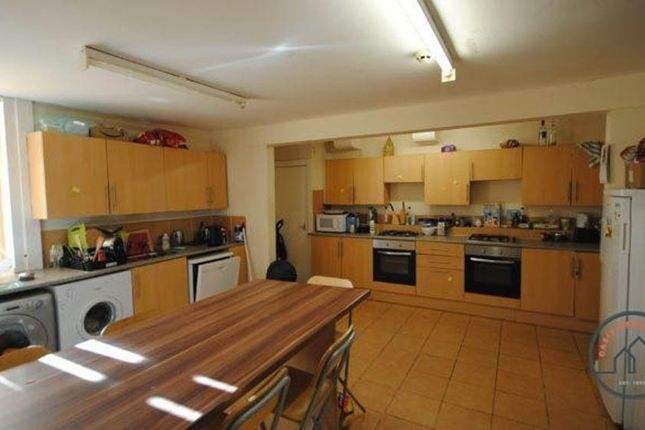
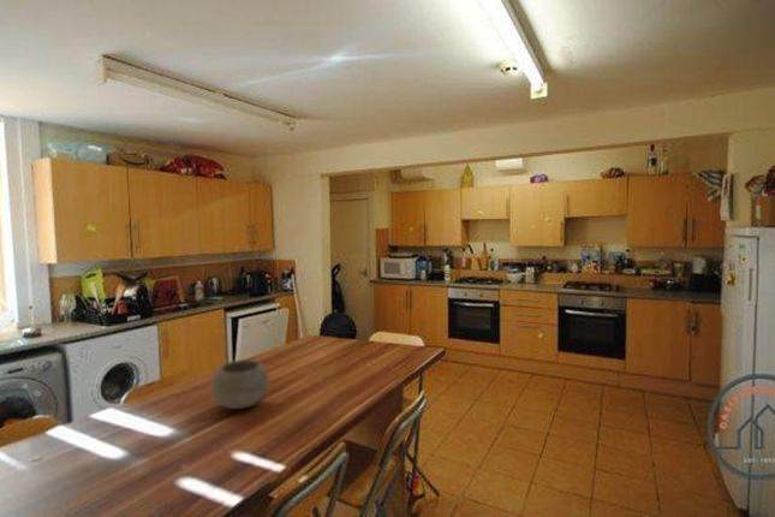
+ bowl [210,358,269,410]
